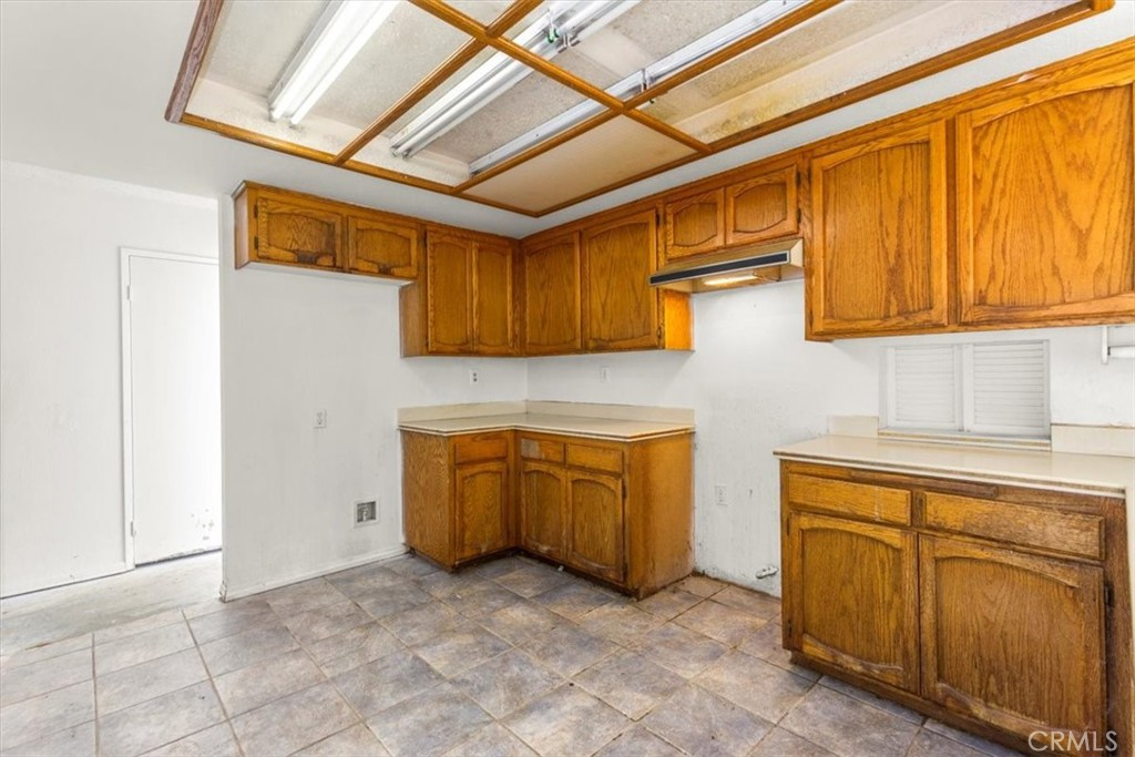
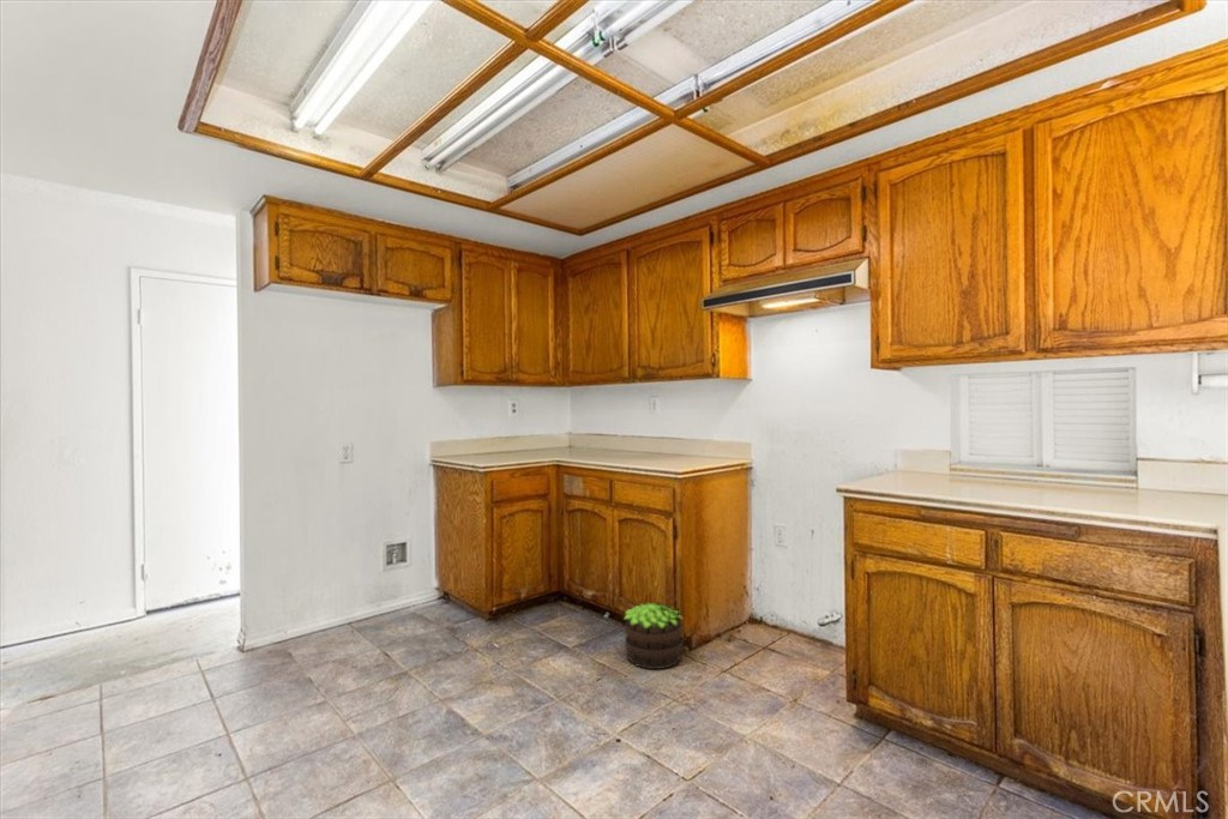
+ potted plant [622,601,685,670]
